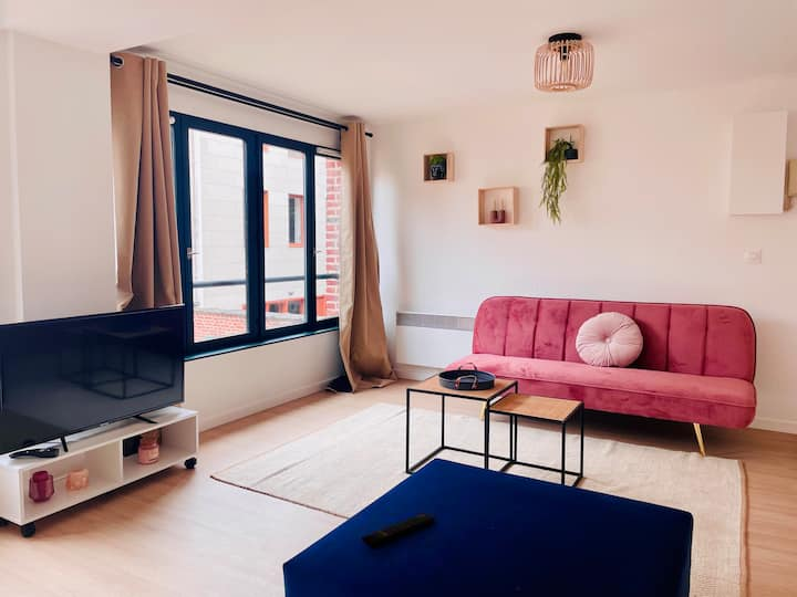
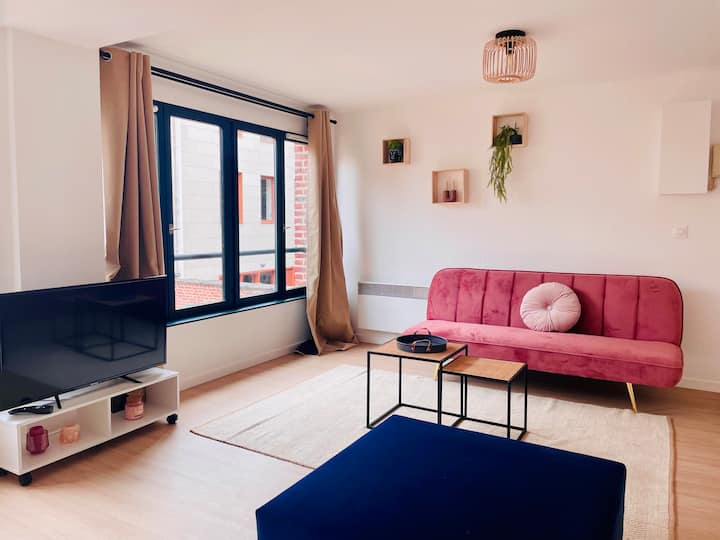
- remote control [360,513,436,547]
